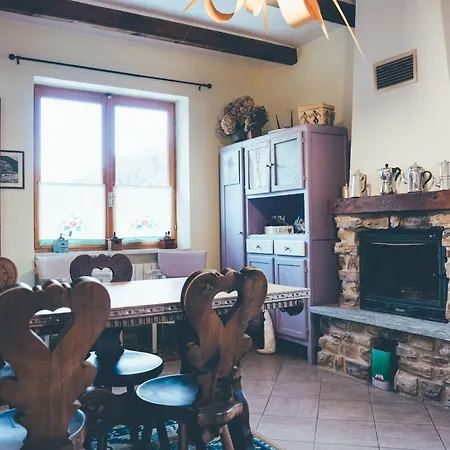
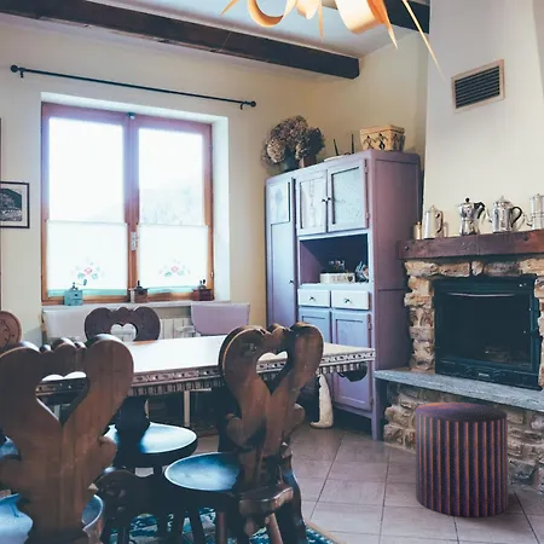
+ stool [413,401,509,519]
